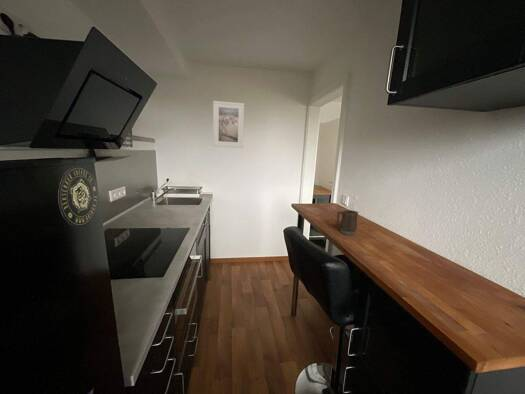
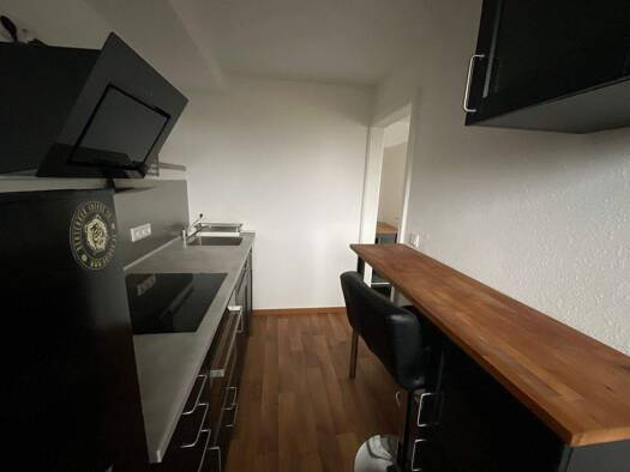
- mug [336,209,359,236]
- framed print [212,100,245,149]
